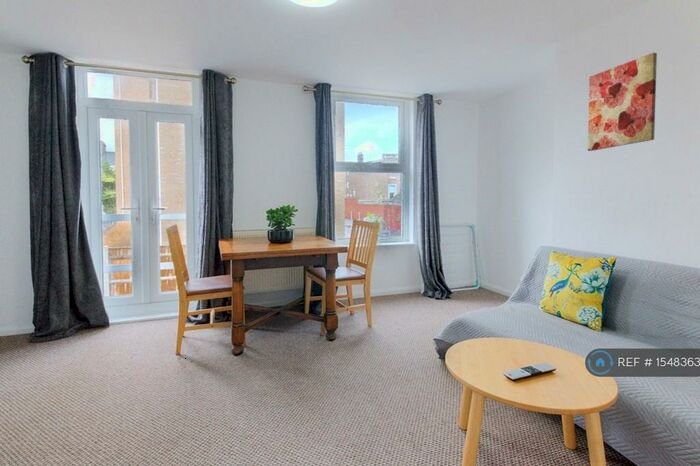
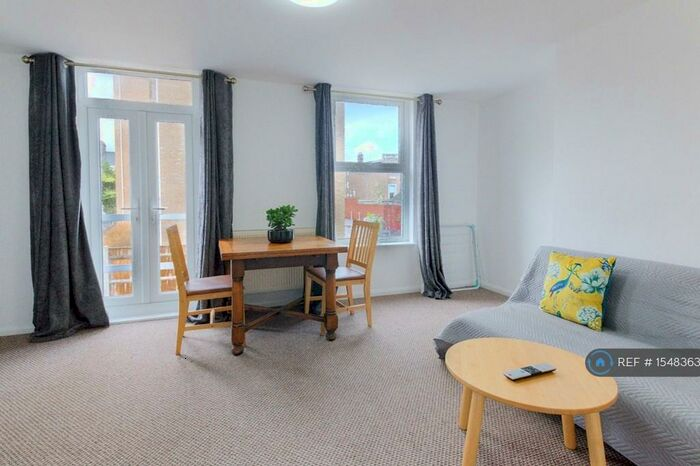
- wall art [587,52,658,152]
